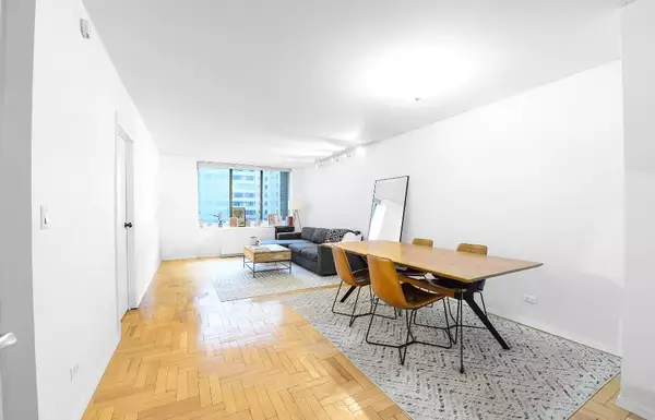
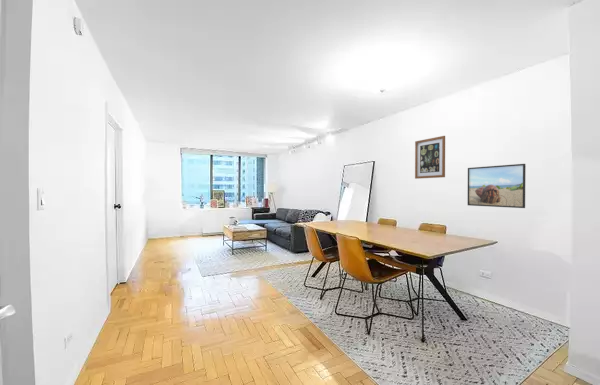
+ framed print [467,163,527,209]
+ wall art [414,135,446,180]
